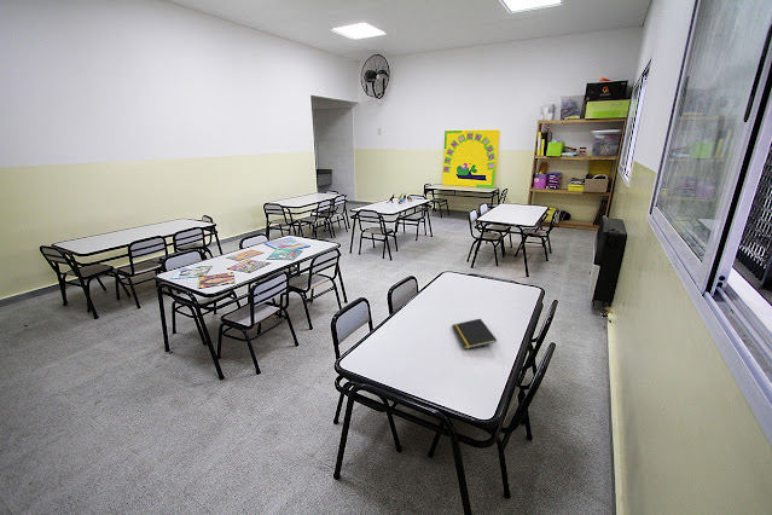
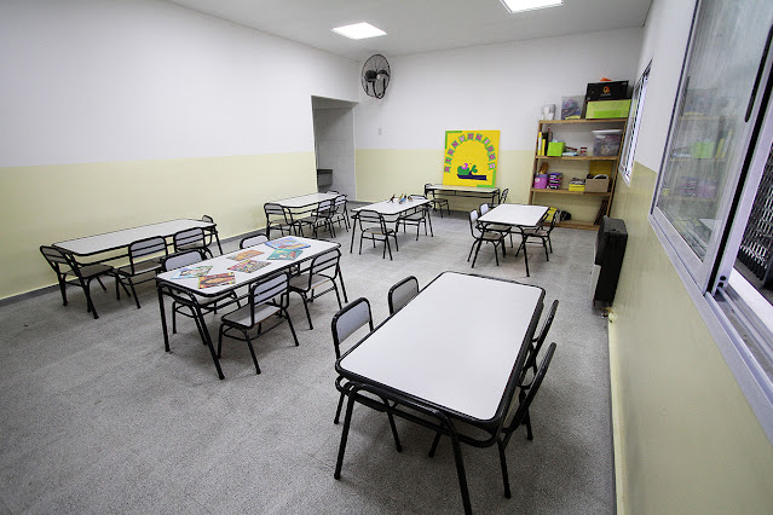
- notepad [452,318,498,351]
